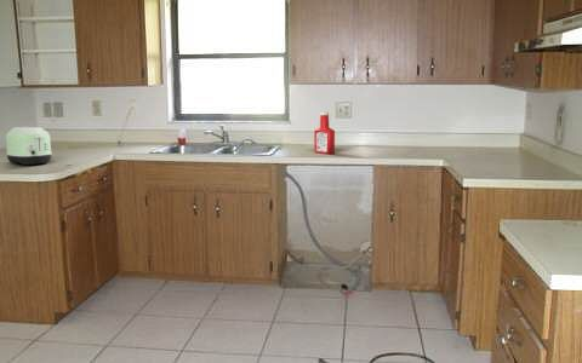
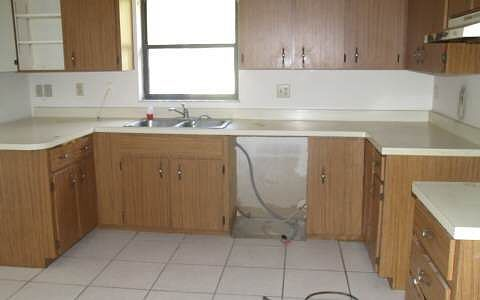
- soap bottle [313,111,336,155]
- toaster [5,126,53,167]
